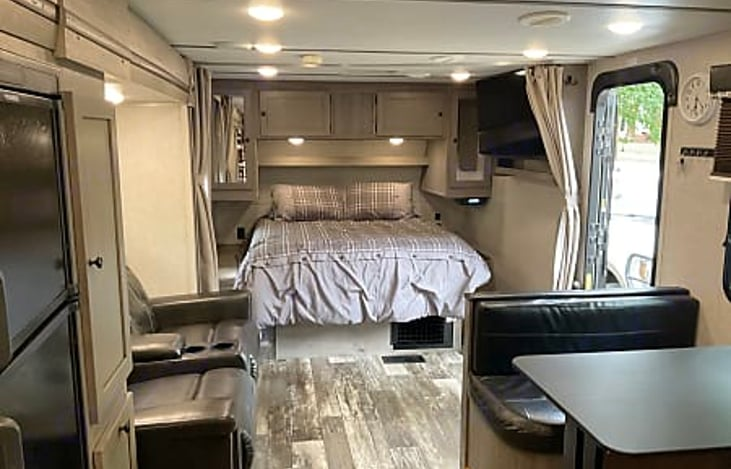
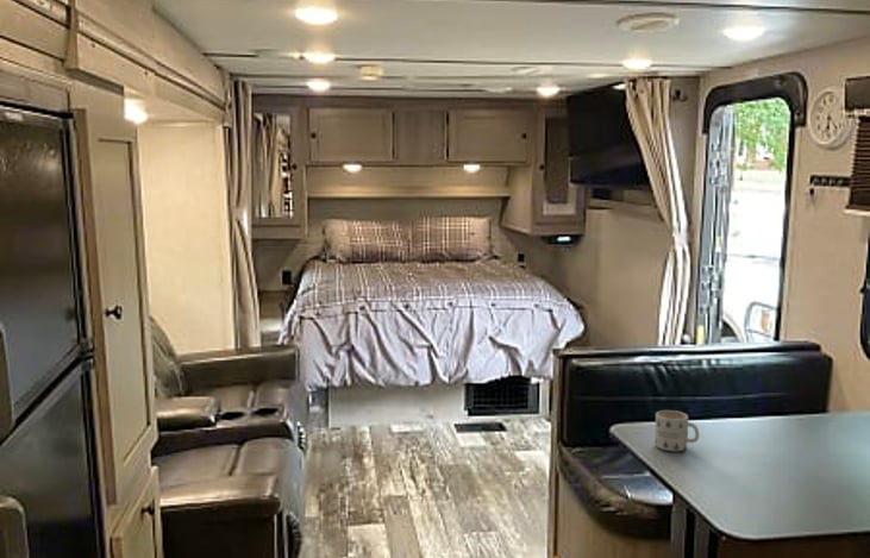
+ mug [653,409,701,452]
